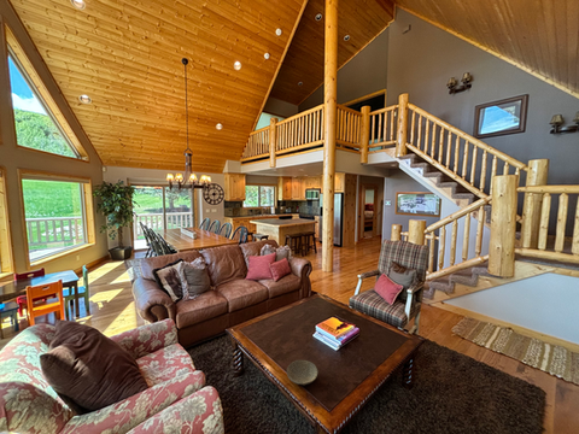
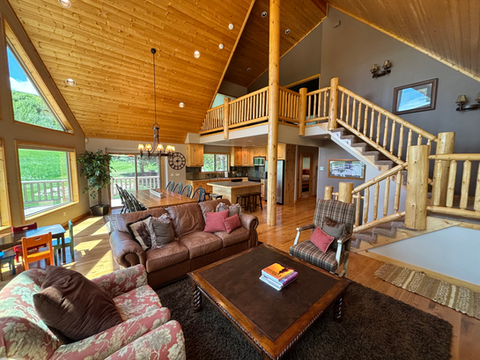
- bowl [286,359,318,387]
